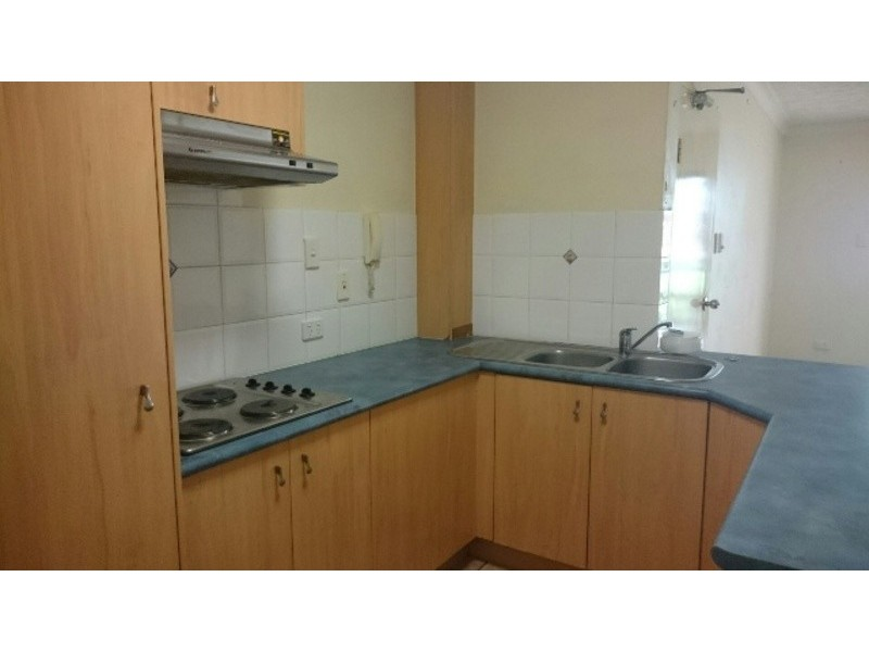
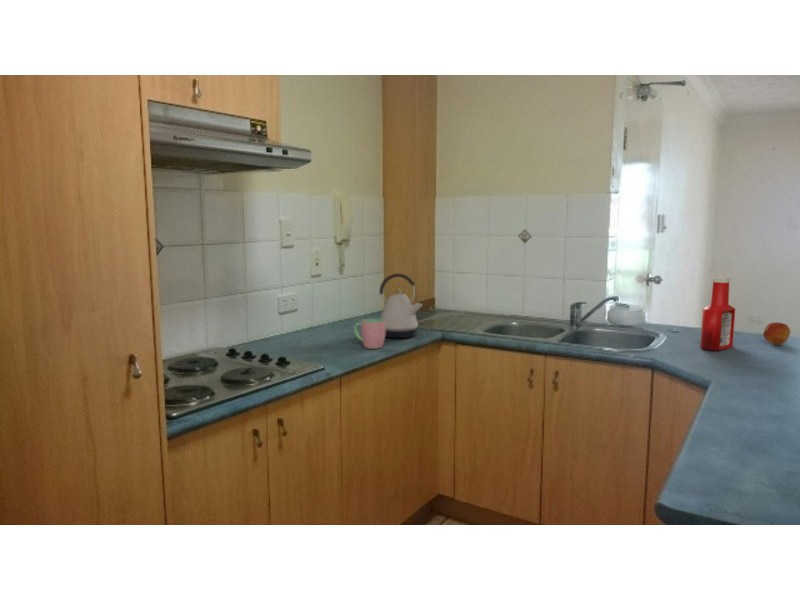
+ fruit [762,321,791,346]
+ cup [353,318,386,350]
+ soap bottle [699,276,736,352]
+ kettle [379,272,424,339]
